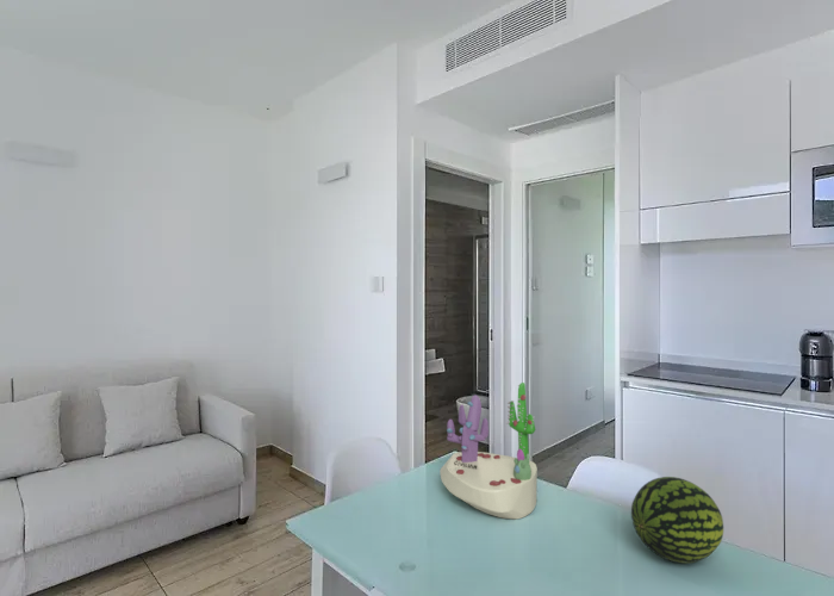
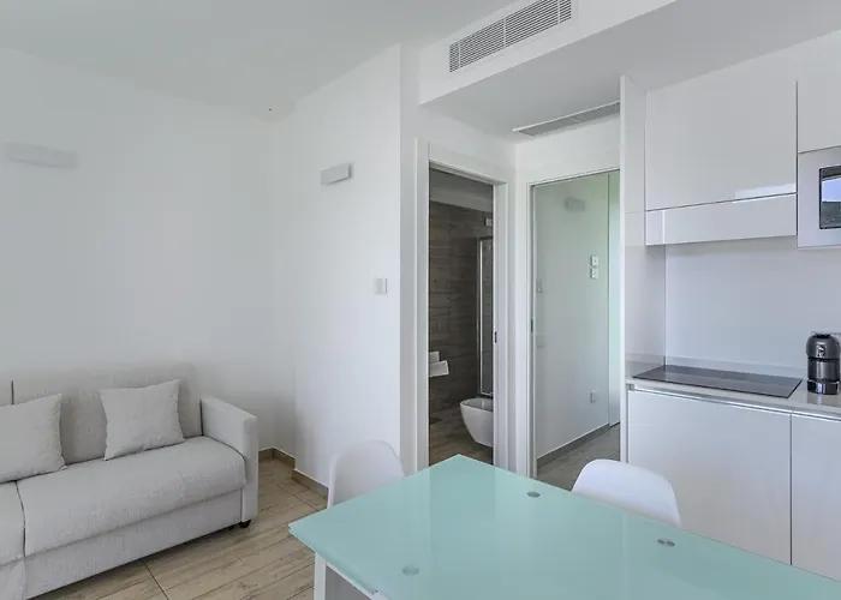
- succulent planter [438,381,539,520]
- fruit [630,476,724,564]
